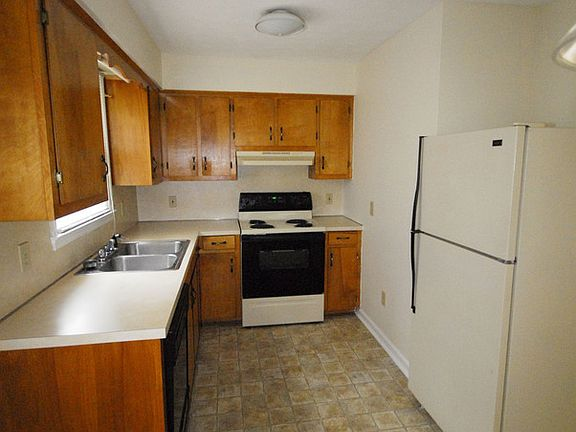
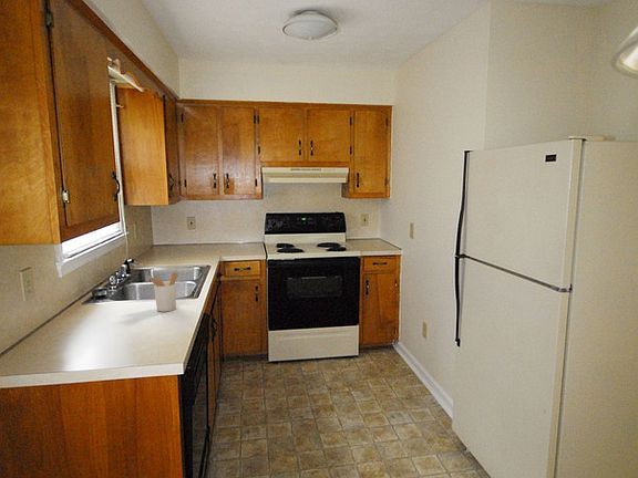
+ utensil holder [146,271,179,313]
